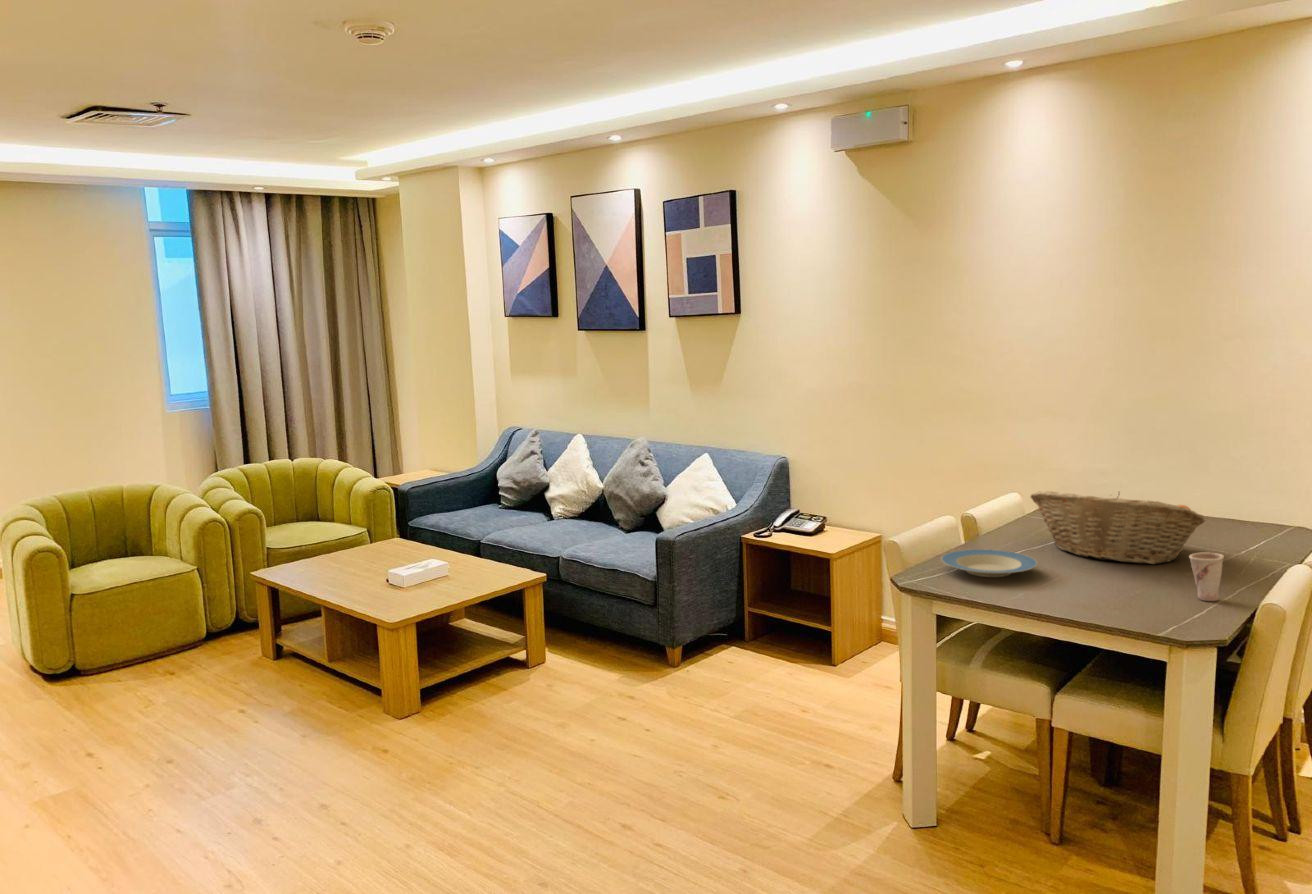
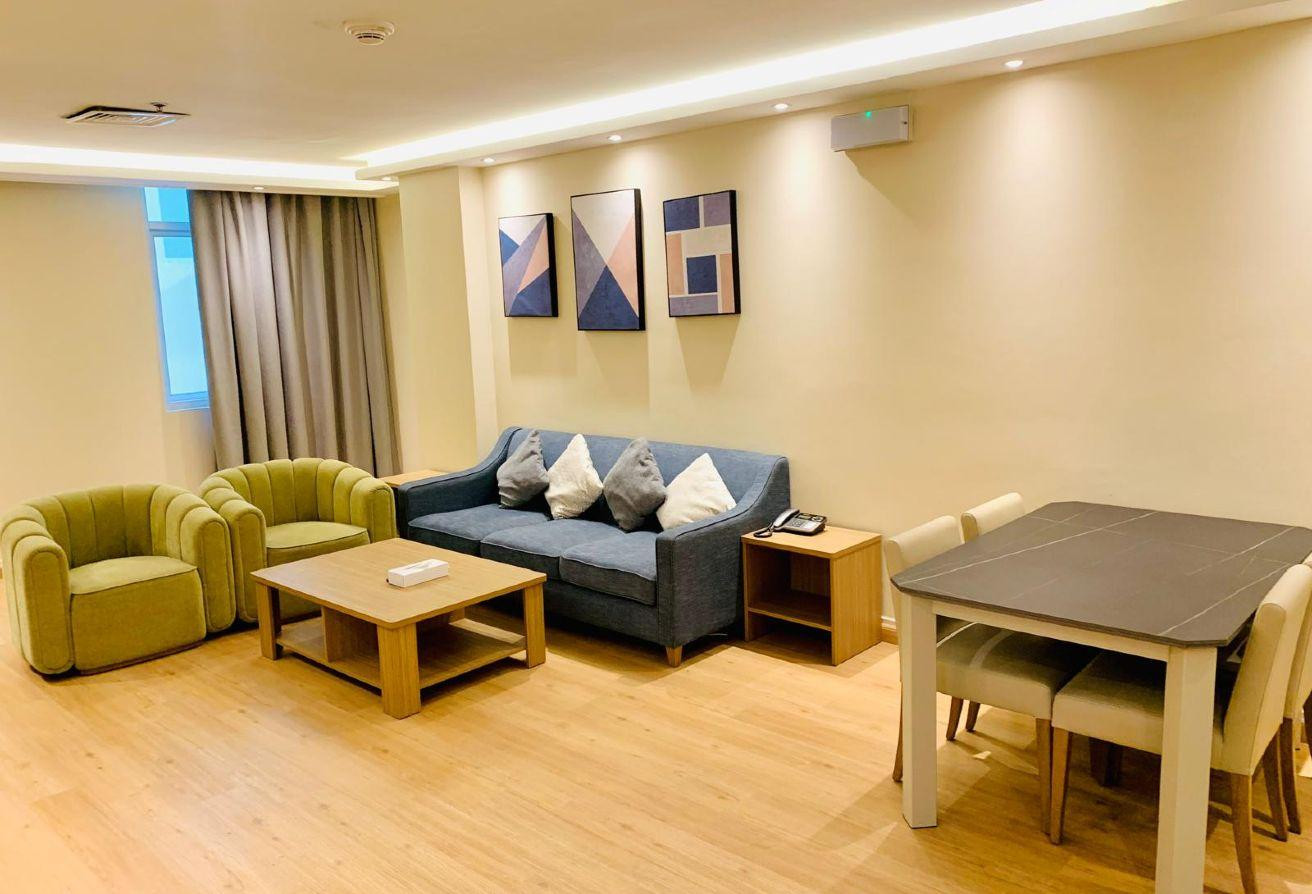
- plate [940,548,1039,578]
- cup [1188,551,1225,602]
- fruit basket [1029,490,1207,565]
